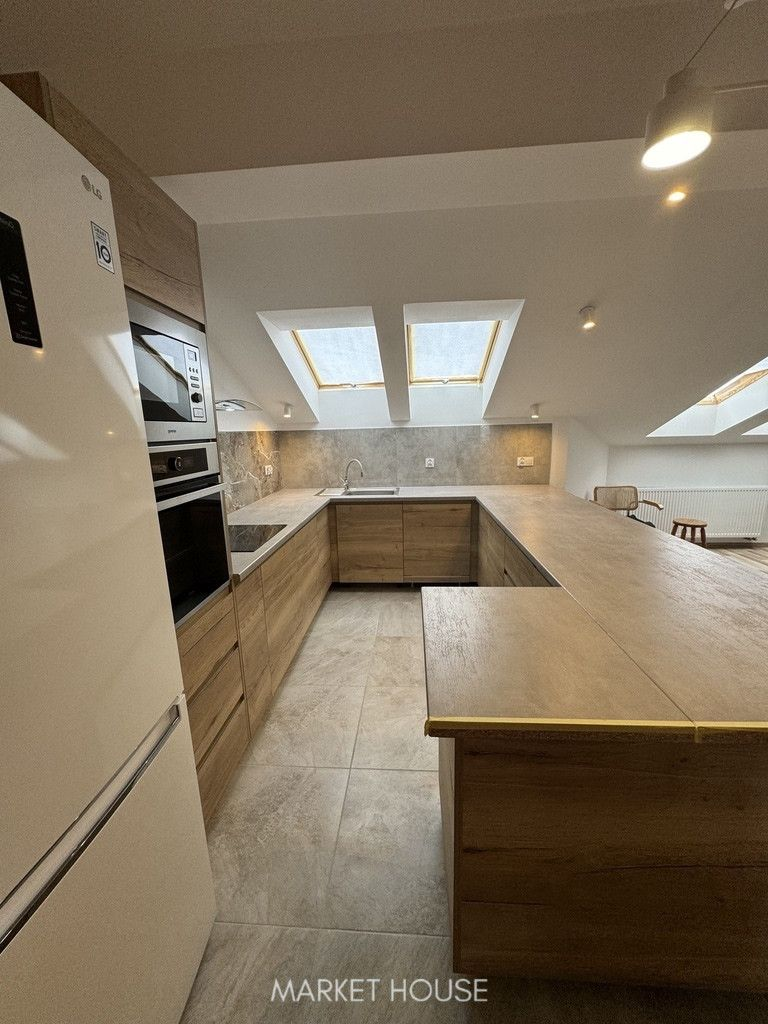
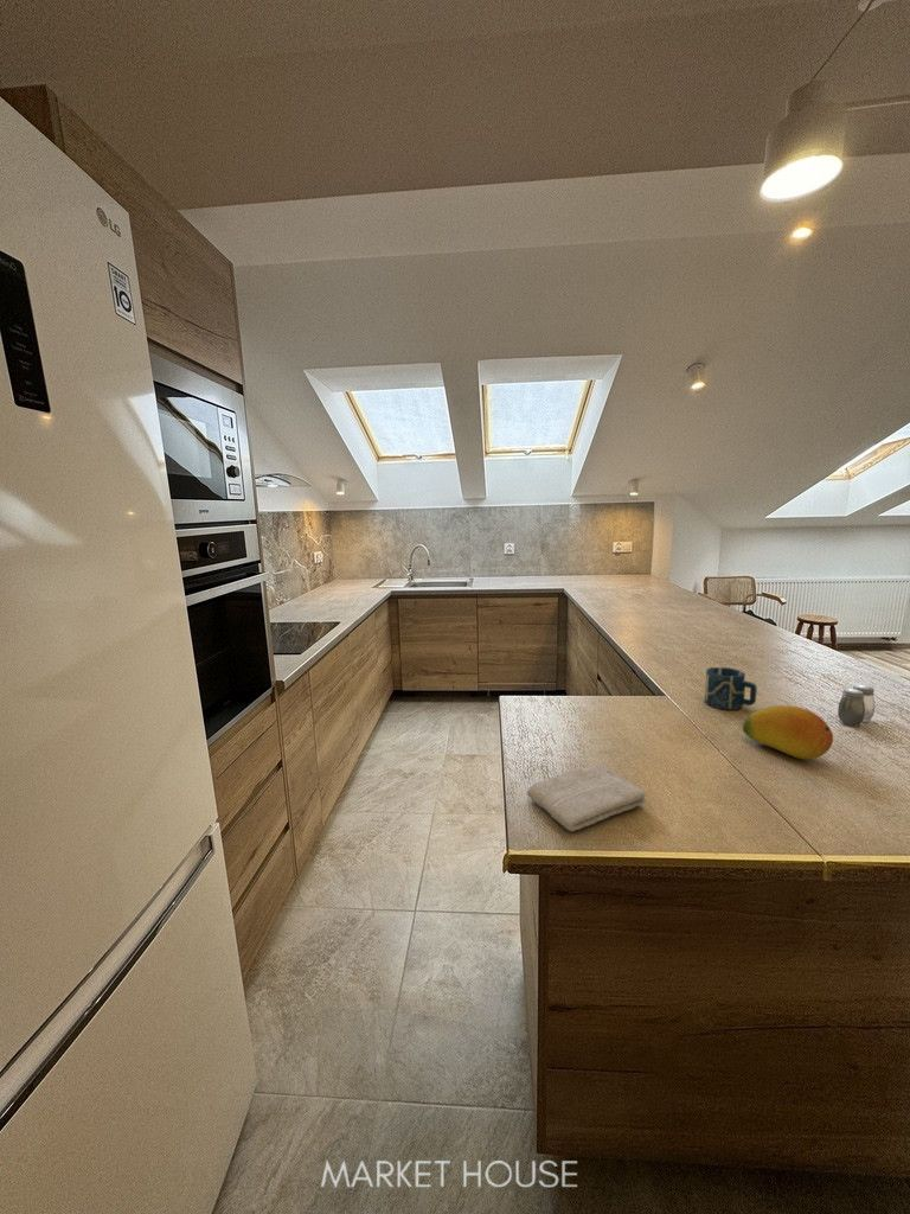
+ washcloth [526,765,647,832]
+ cup [704,666,758,711]
+ fruit [742,704,834,761]
+ salt and pepper shaker [837,684,876,728]
